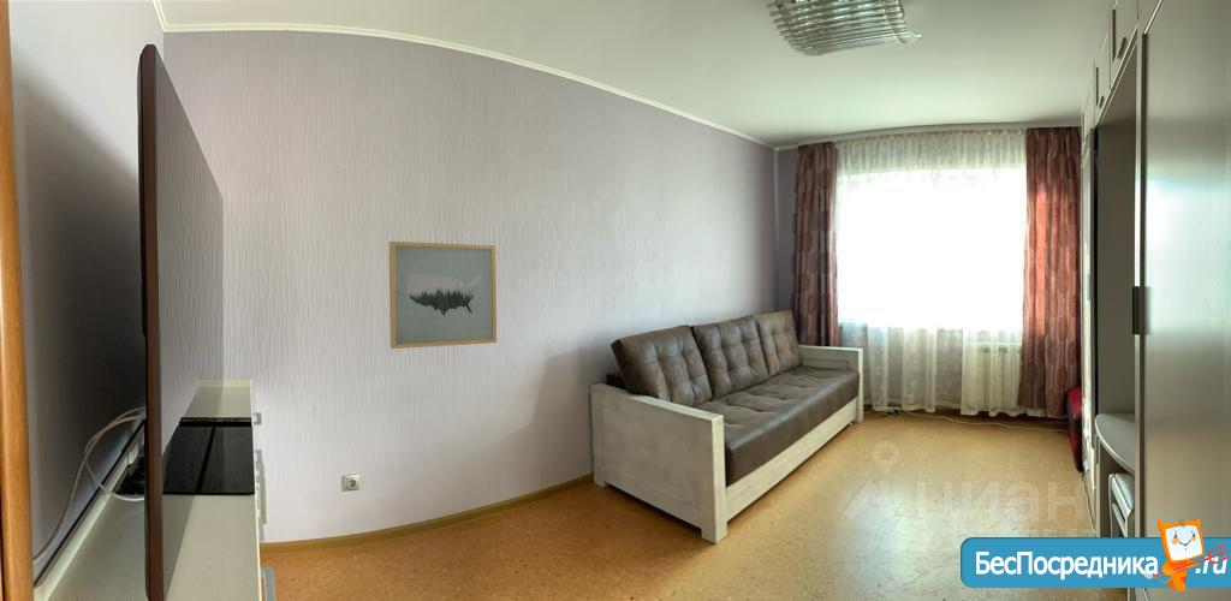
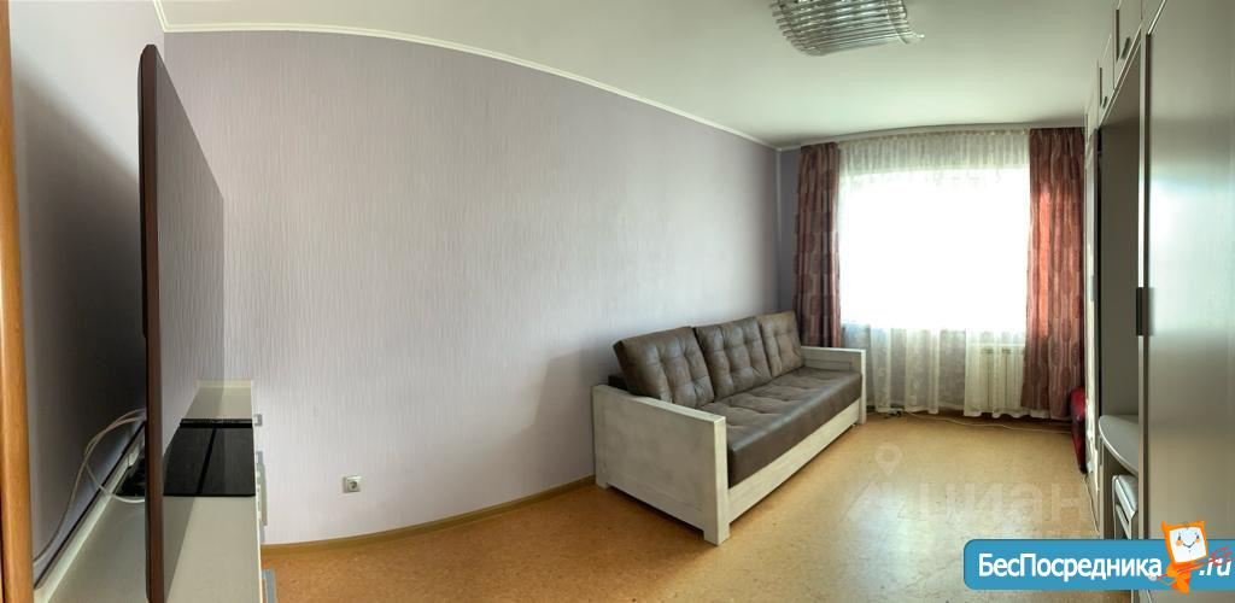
- wall art [388,240,498,350]
